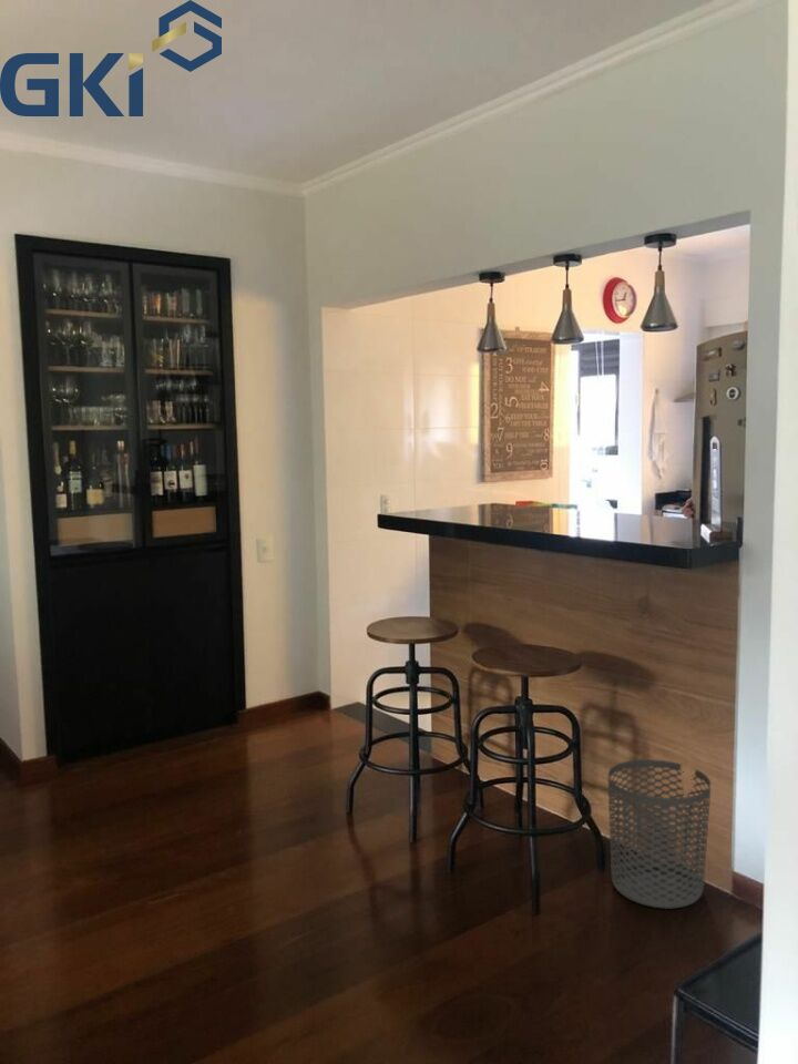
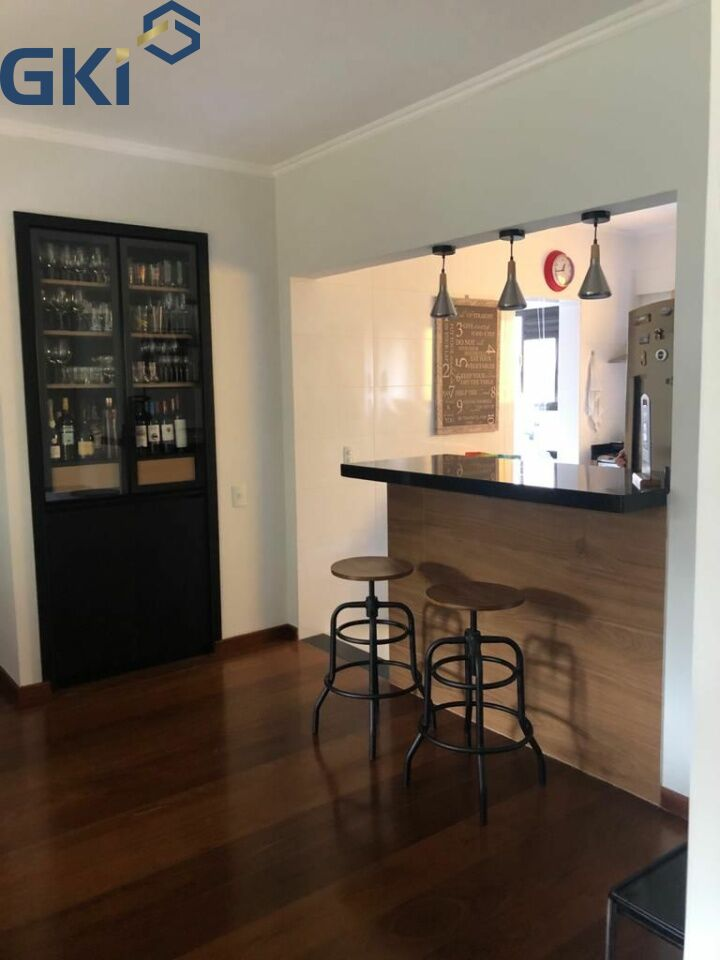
- waste bin [606,758,712,910]
